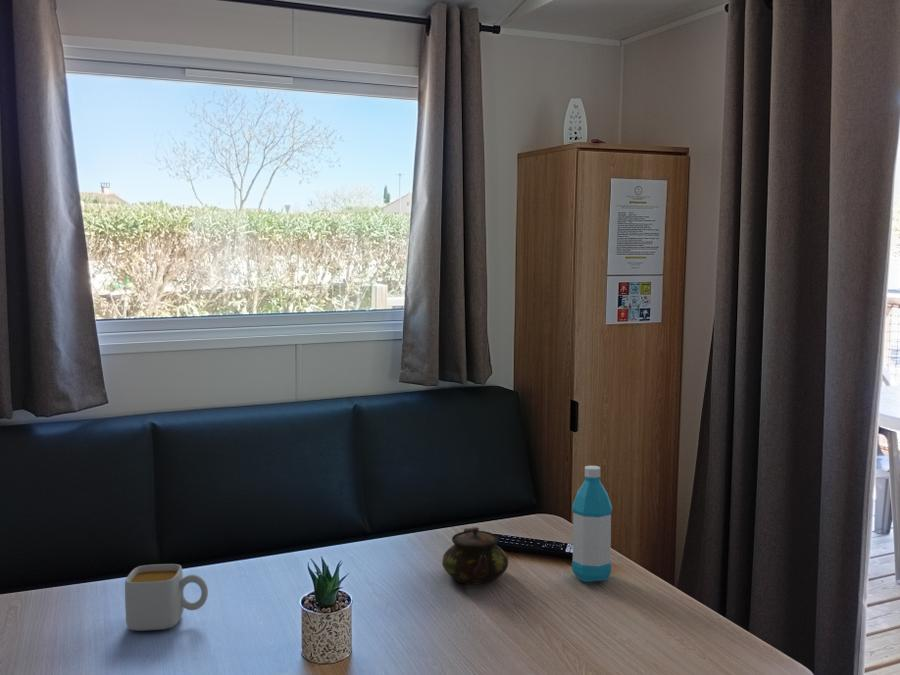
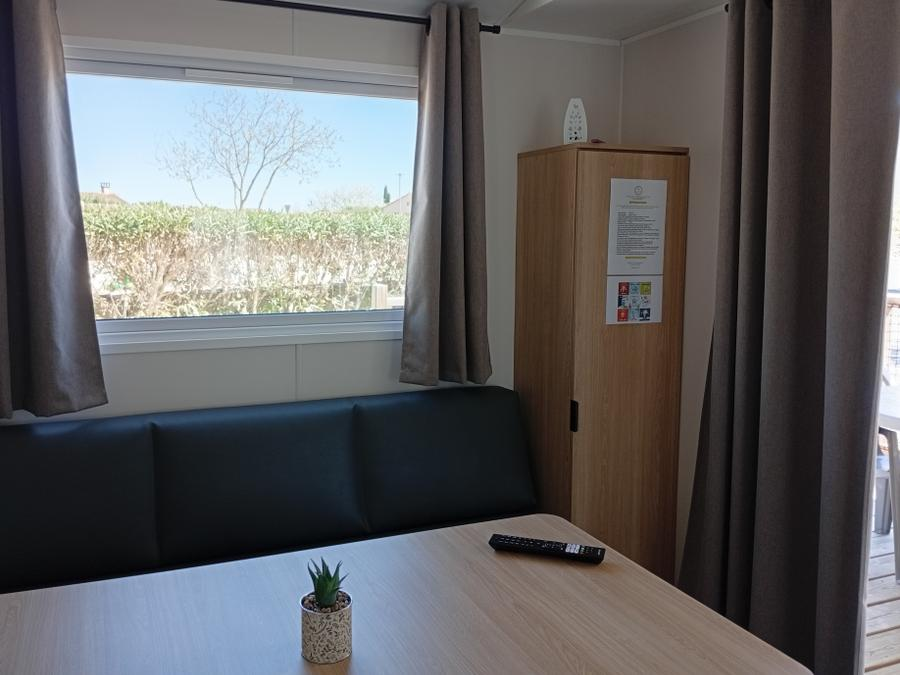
- water bottle [571,465,613,583]
- mug [124,563,209,632]
- teapot [441,526,509,585]
